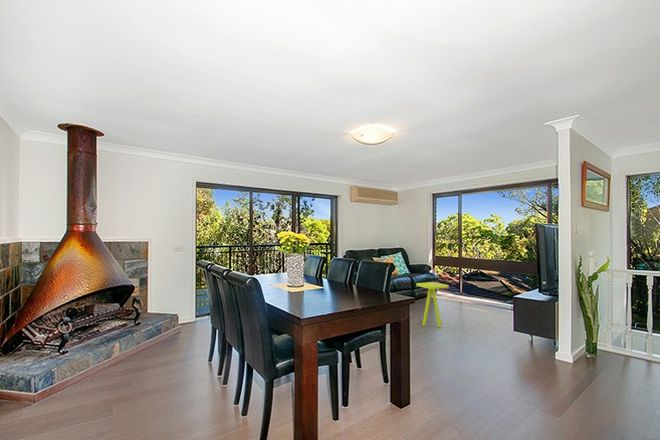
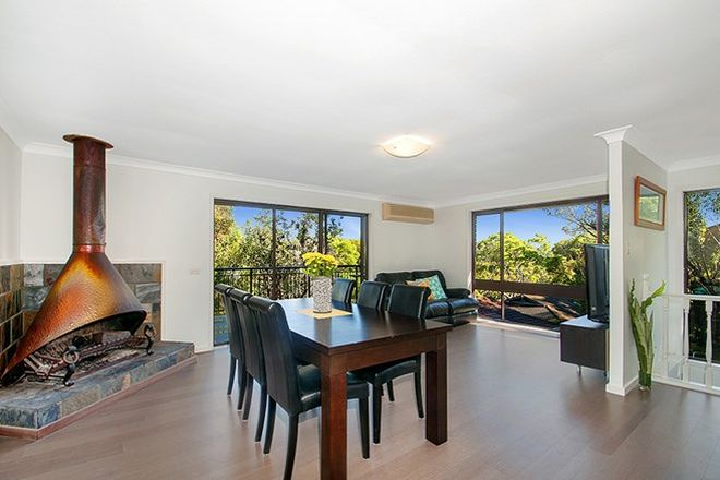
- side table [415,281,450,328]
